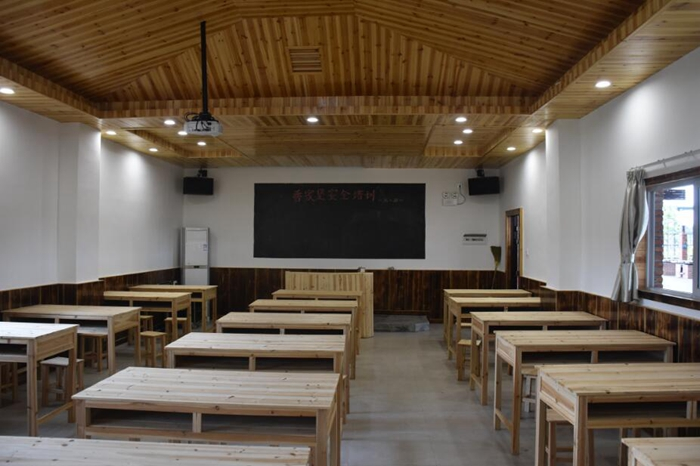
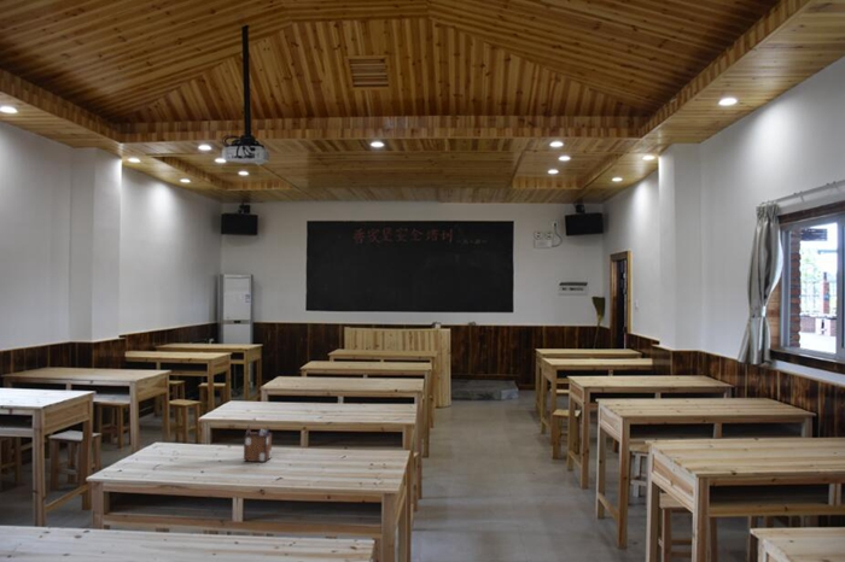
+ desk organizer [243,425,273,463]
